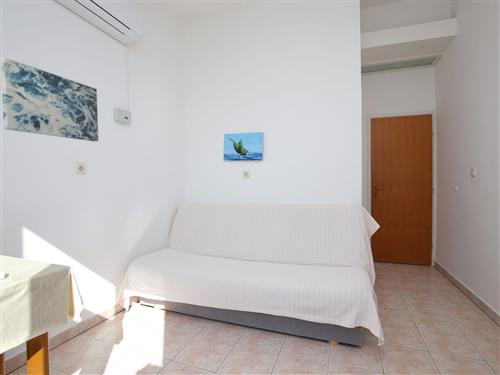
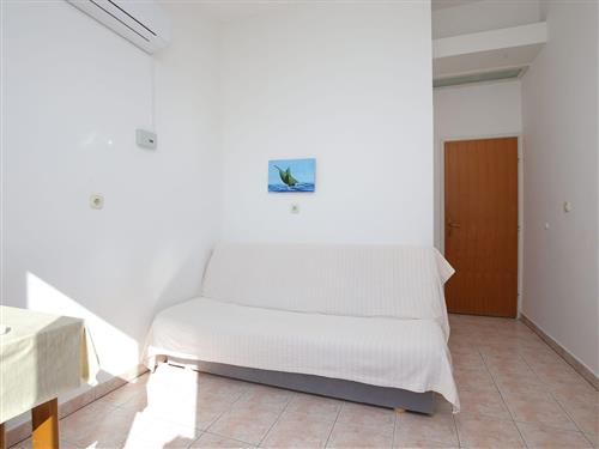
- wall art [0,56,99,142]
